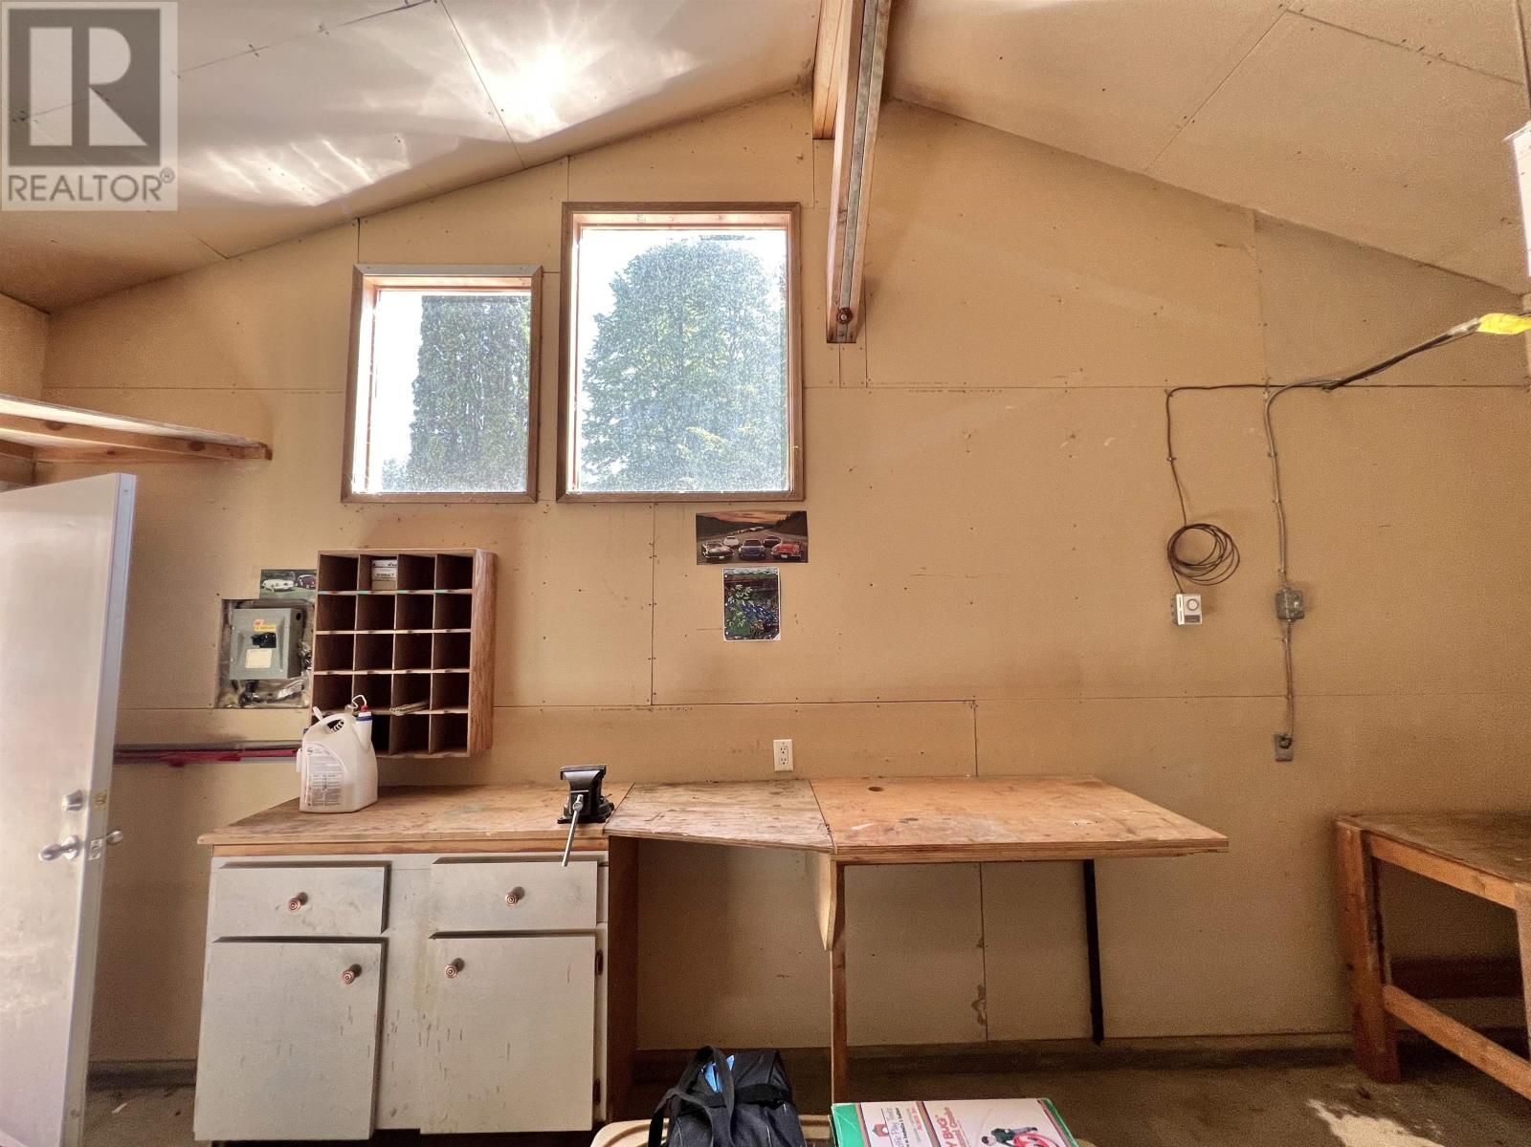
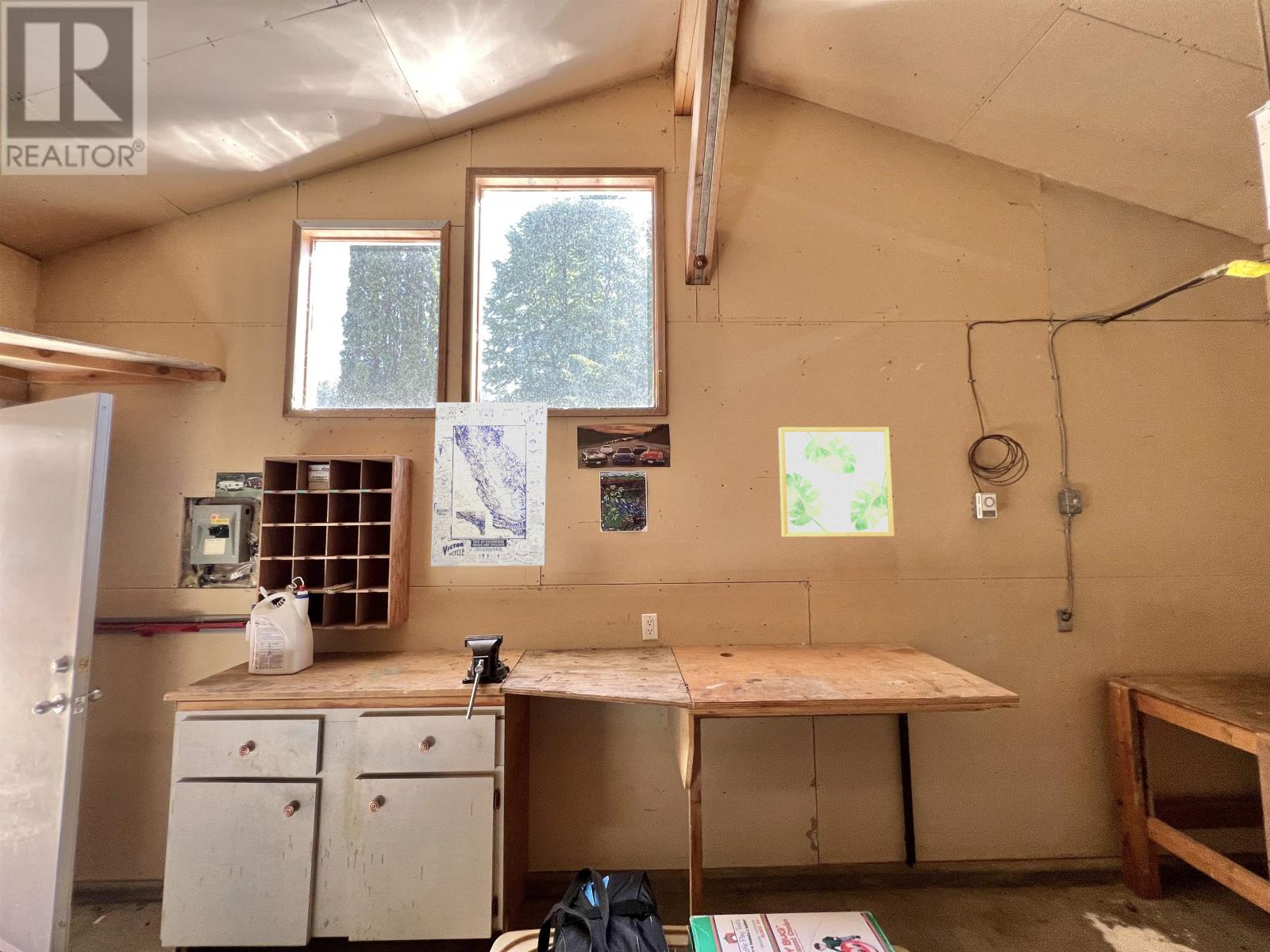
+ wall art [778,426,895,538]
+ wall art [430,401,548,567]
